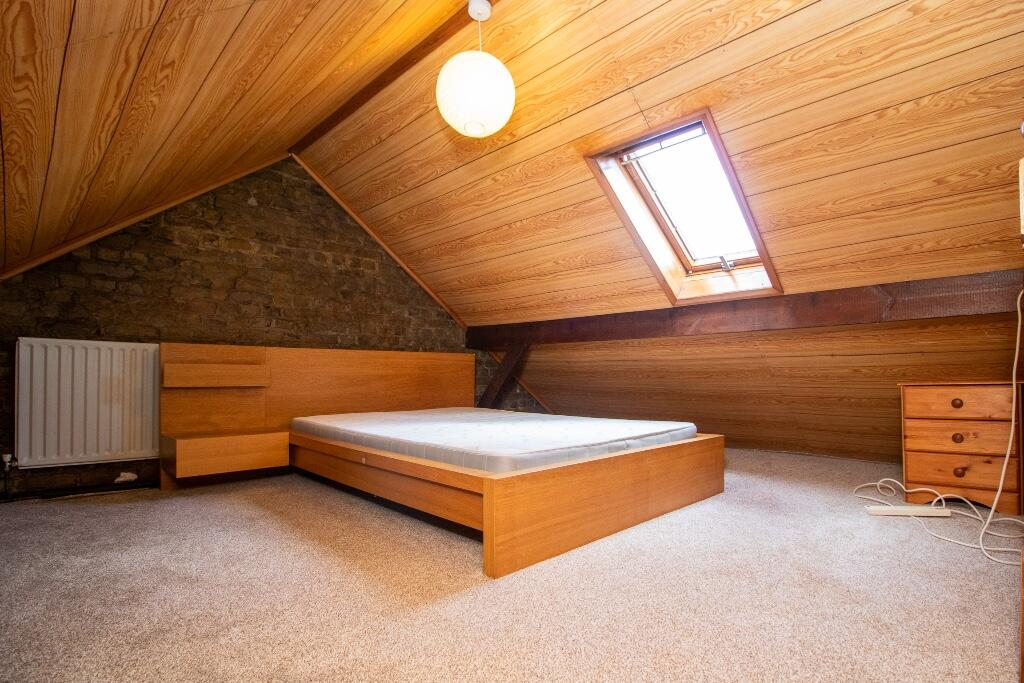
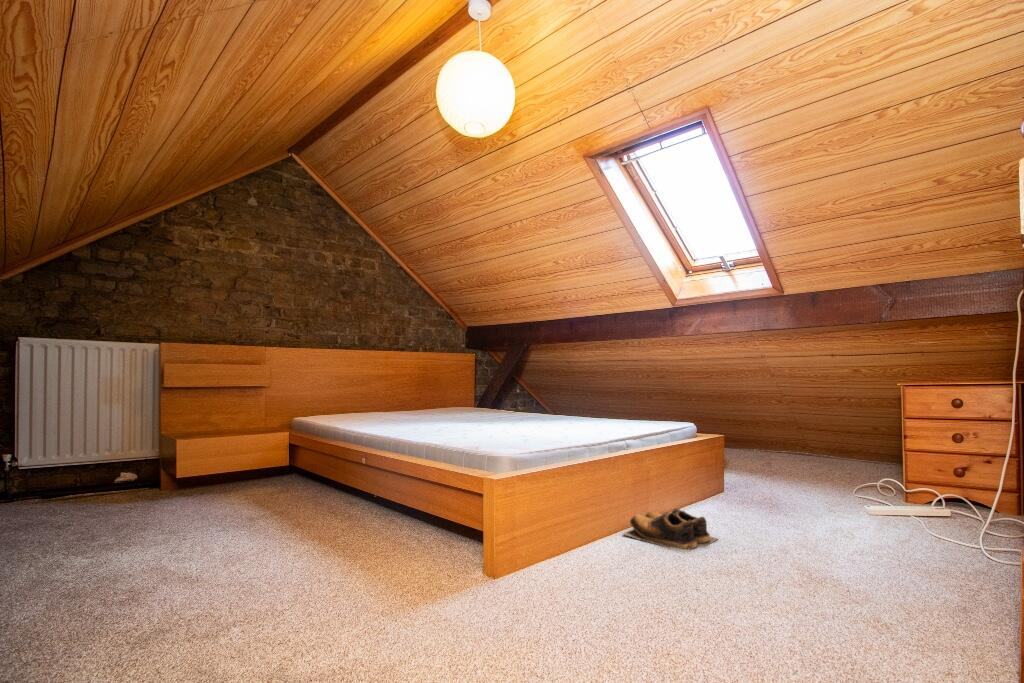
+ shoes [622,508,719,551]
